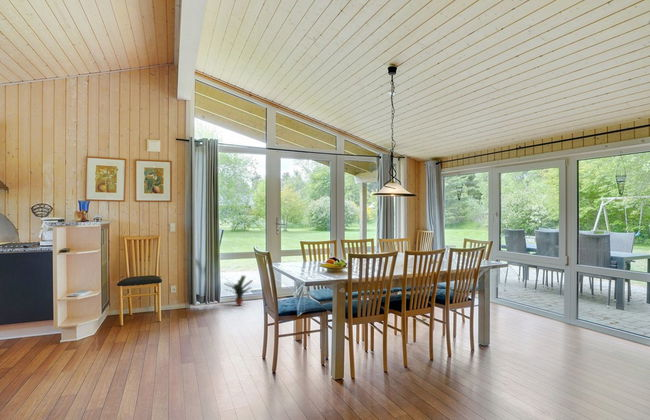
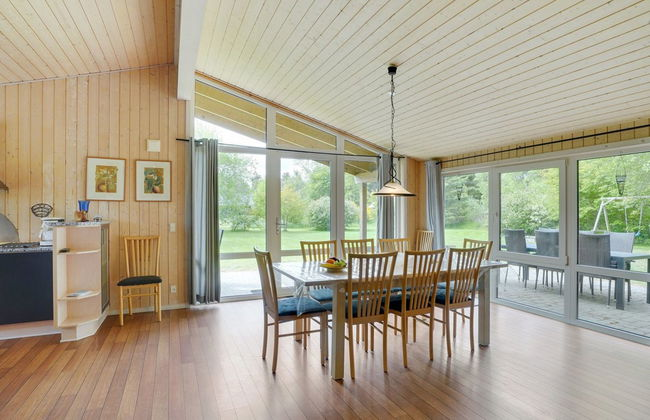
- potted plant [222,274,254,307]
